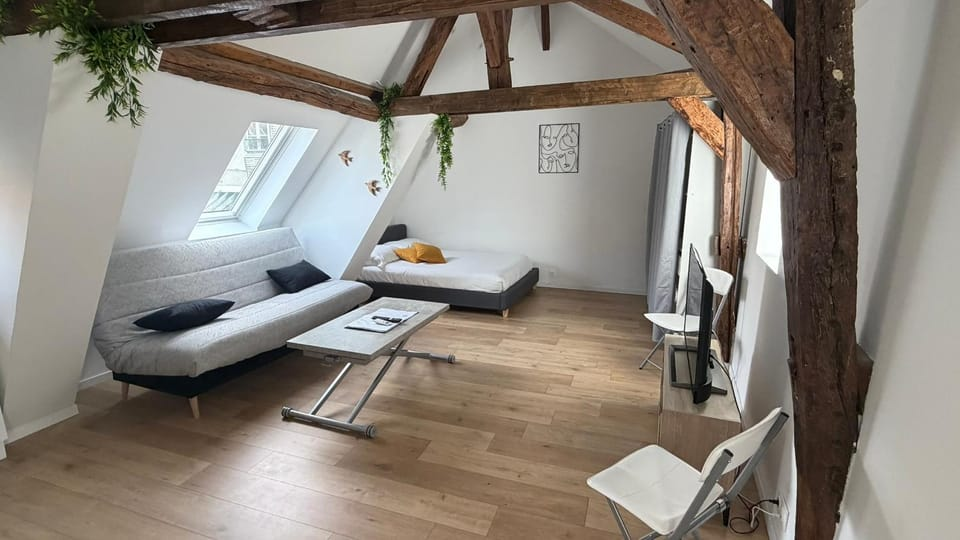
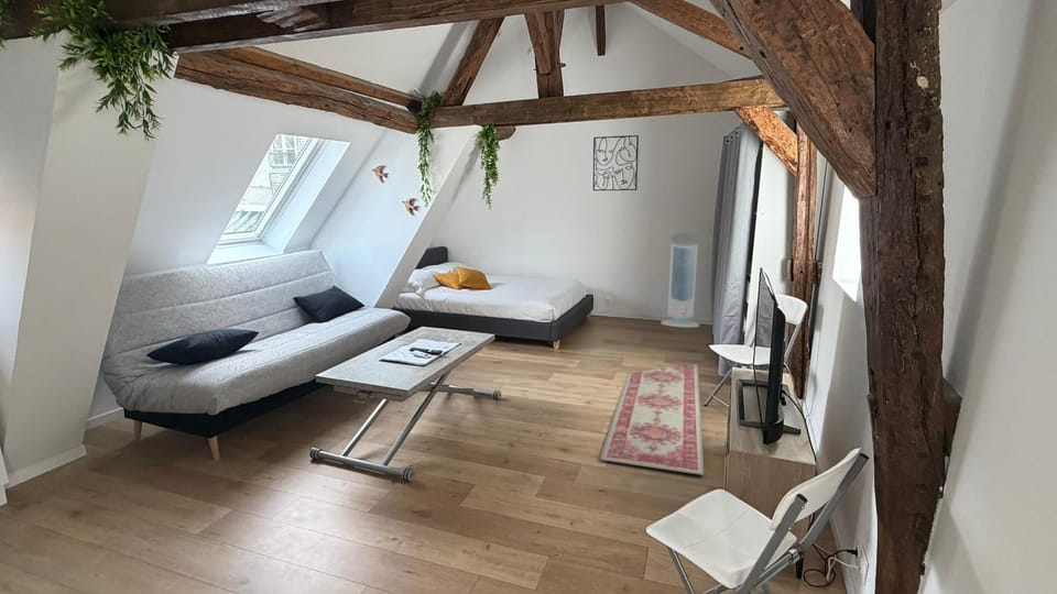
+ rug [599,361,705,476]
+ air purifier [660,232,700,329]
